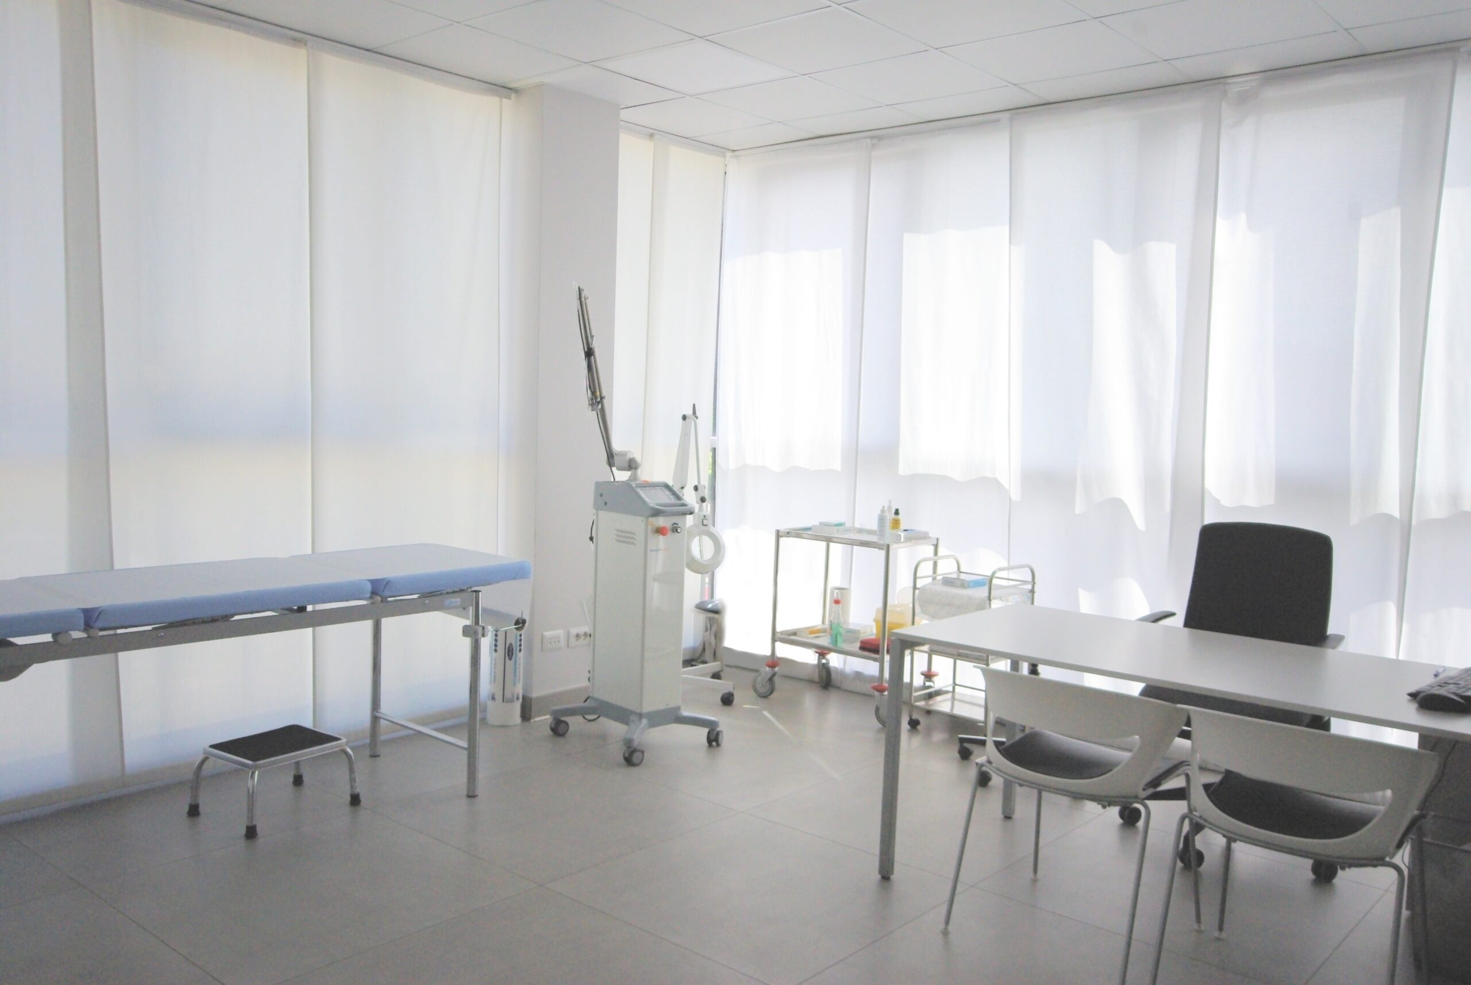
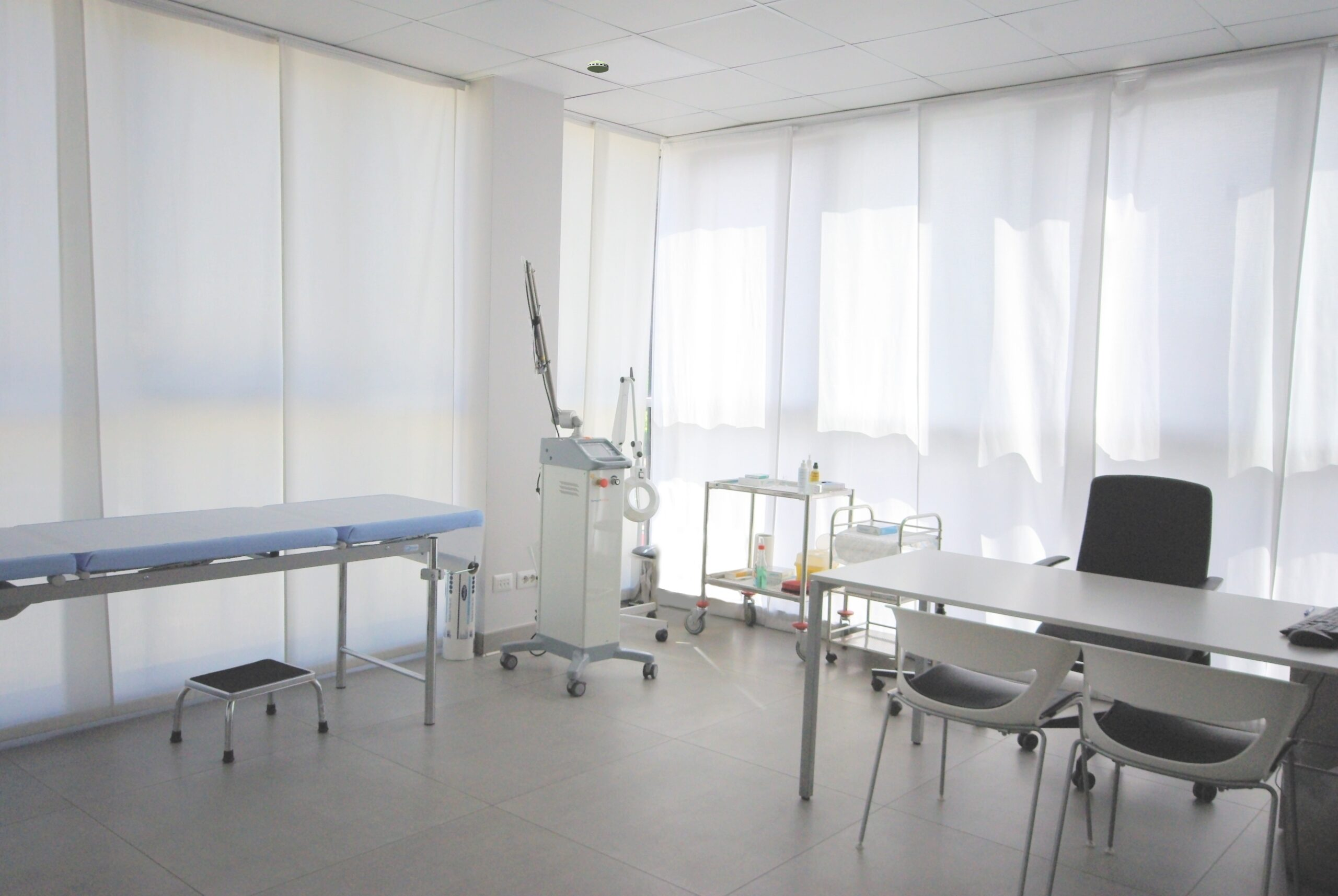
+ smoke detector [586,60,609,74]
